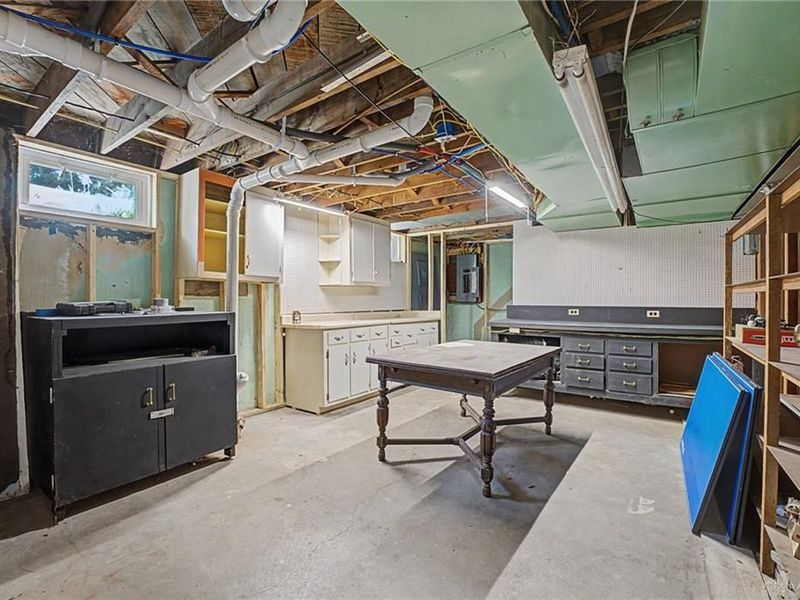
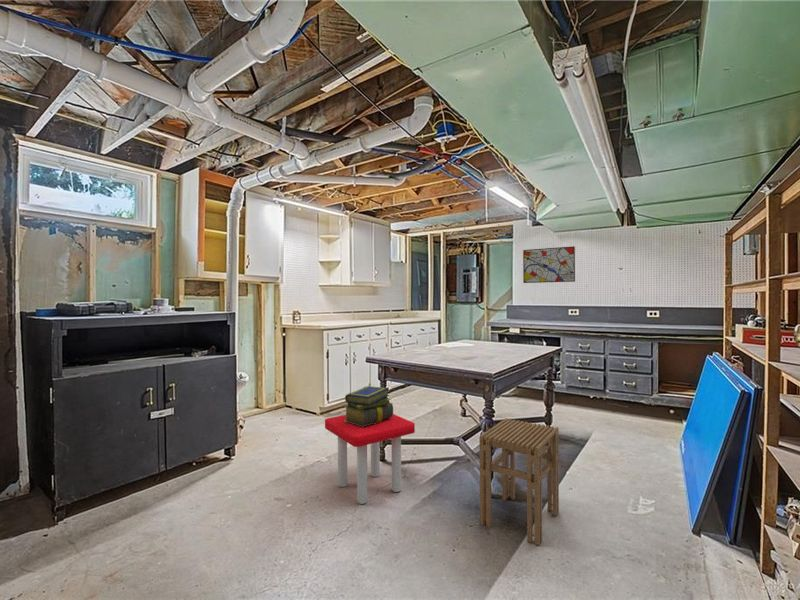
+ wall art [522,245,576,284]
+ stack of books [343,385,394,427]
+ stool [478,417,560,546]
+ stool [324,413,416,505]
